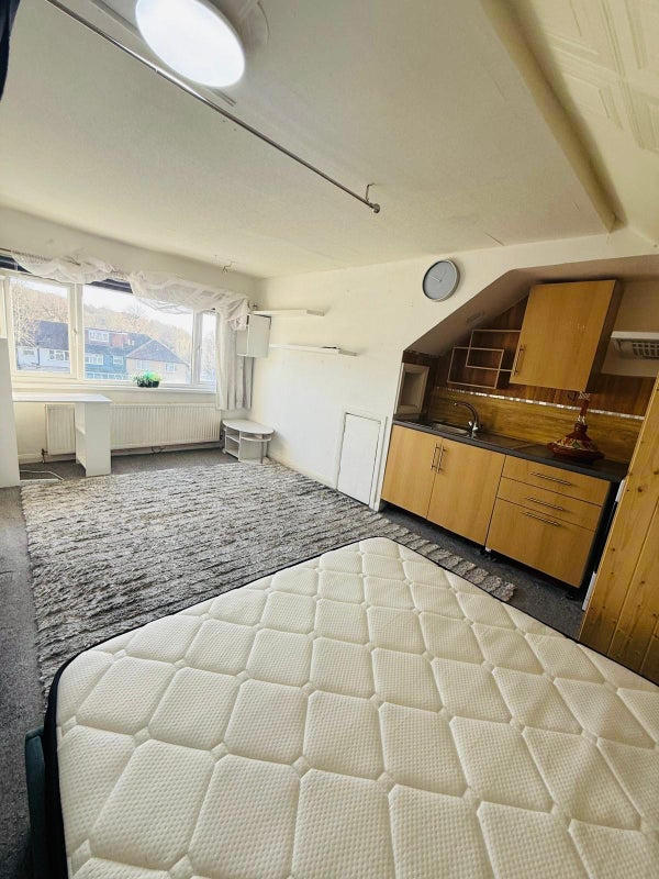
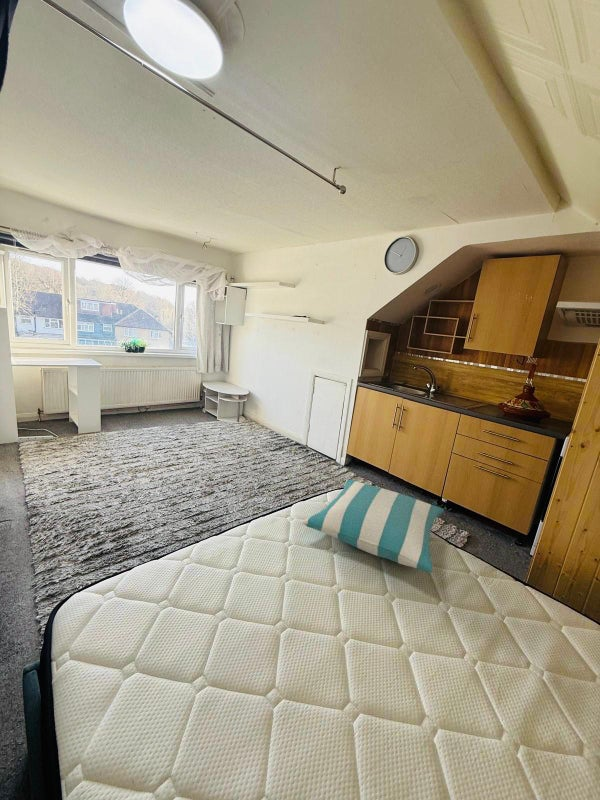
+ pillow [302,478,445,573]
